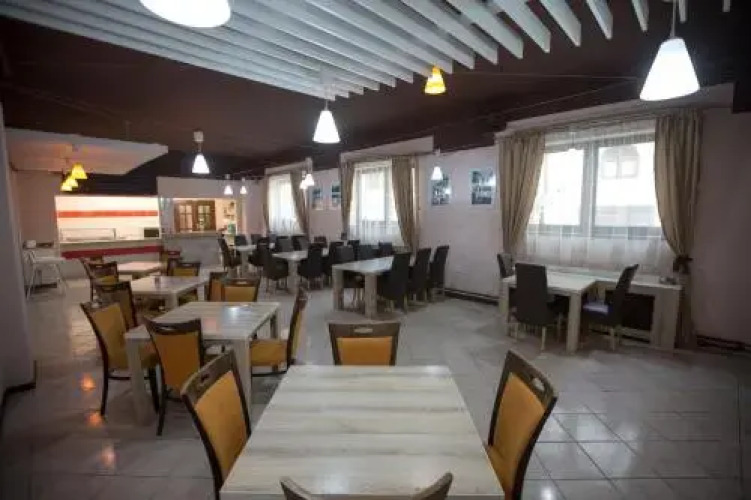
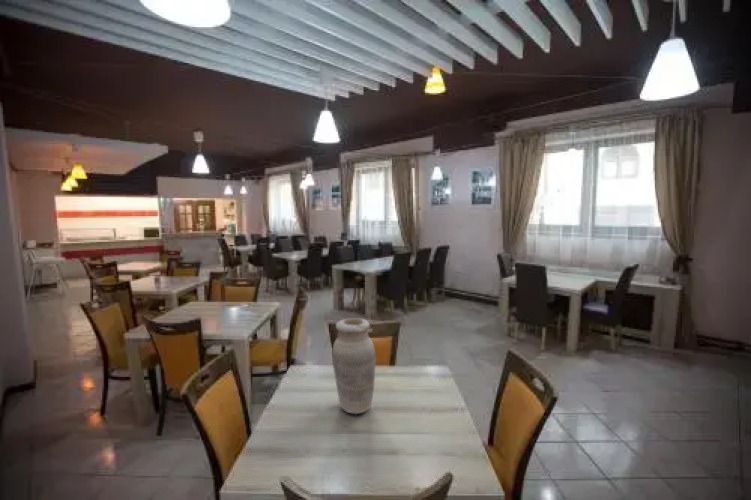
+ vase [331,317,377,415]
